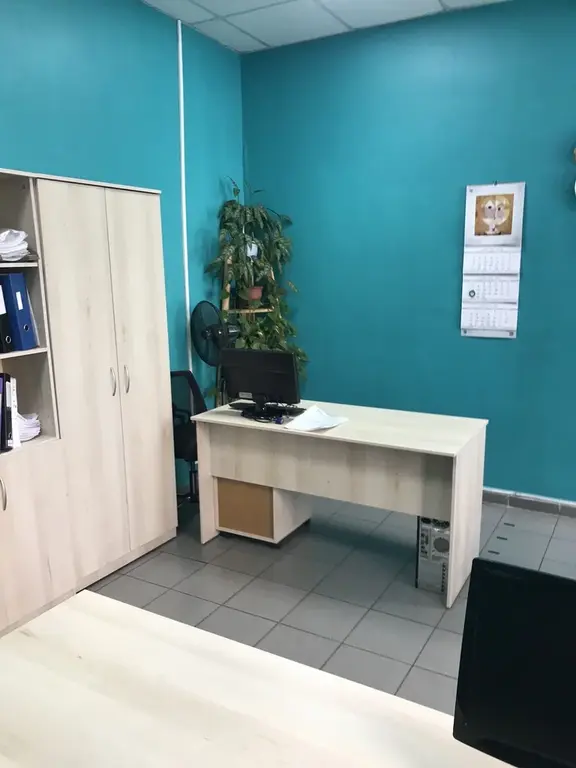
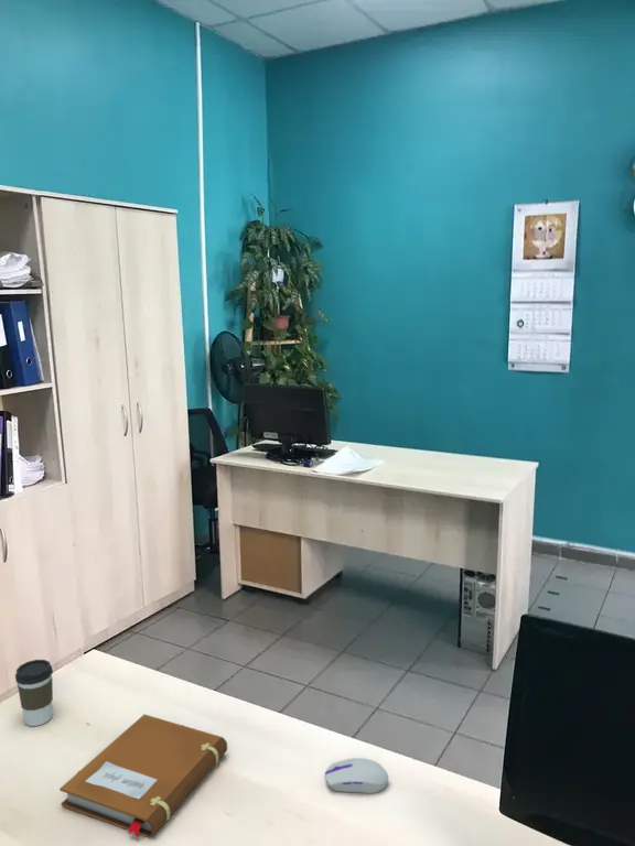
+ coffee cup [14,659,54,727]
+ computer mouse [324,757,389,794]
+ notebook [58,713,228,839]
